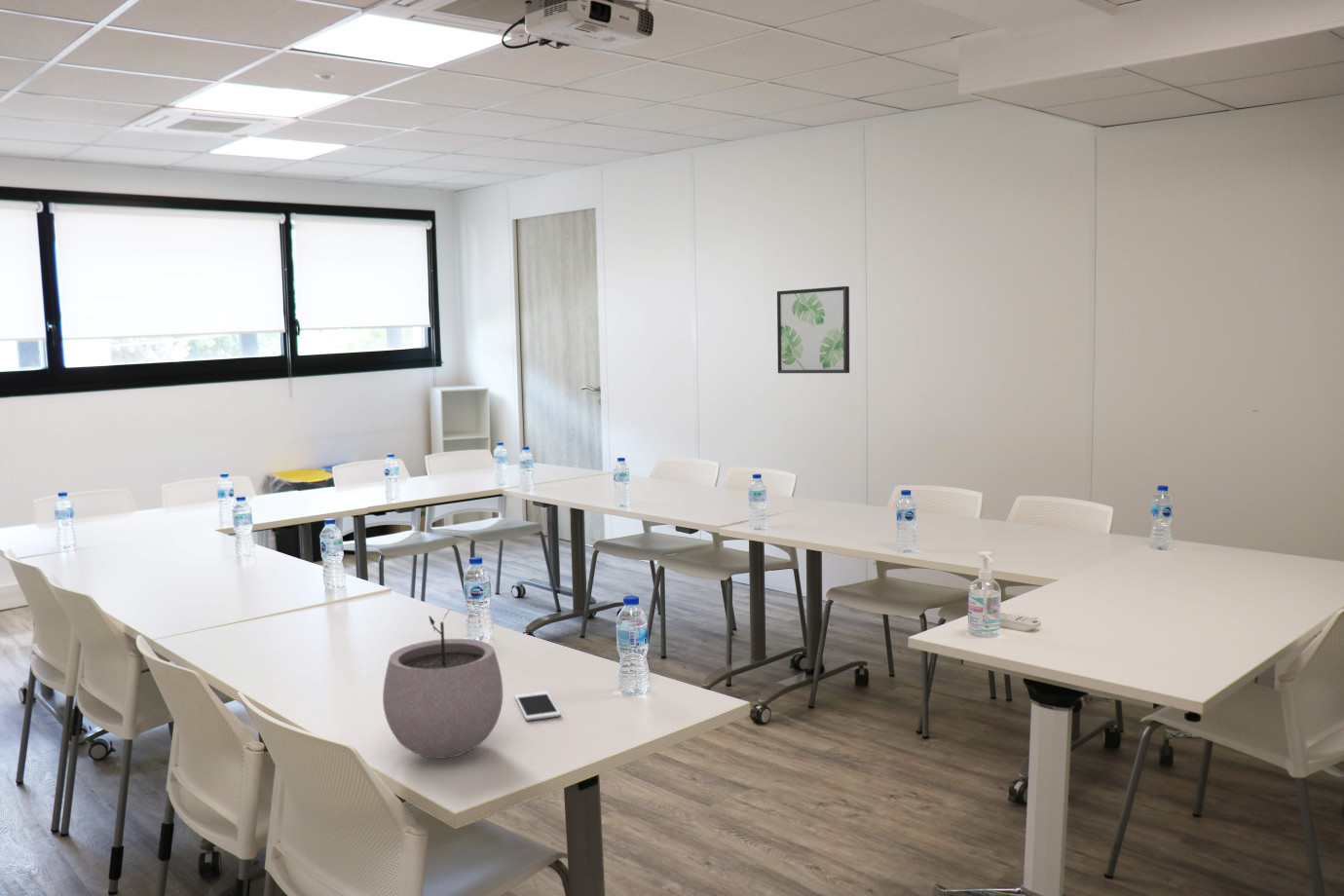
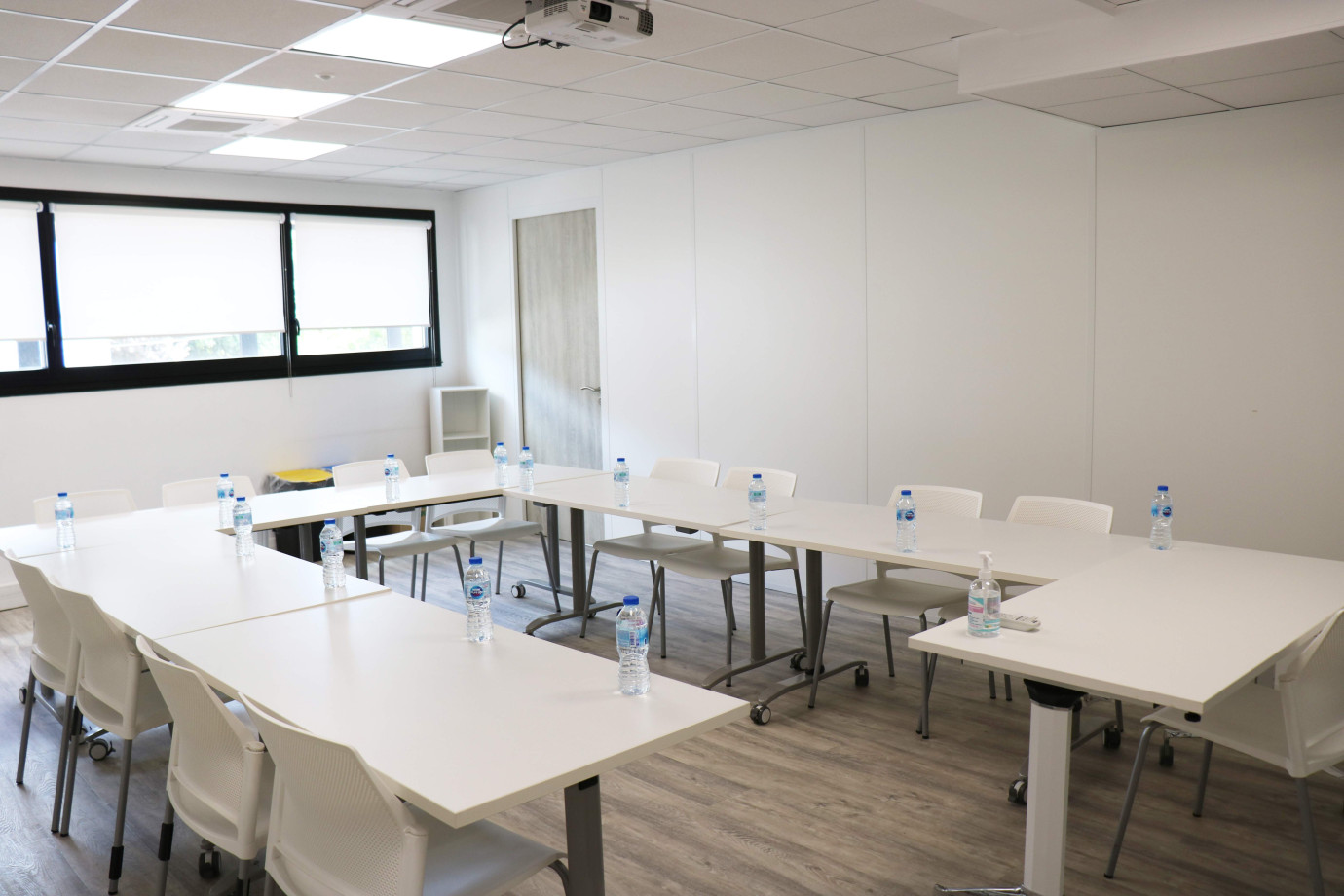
- cell phone [514,691,561,722]
- wall art [776,285,850,374]
- plant pot [382,608,504,760]
